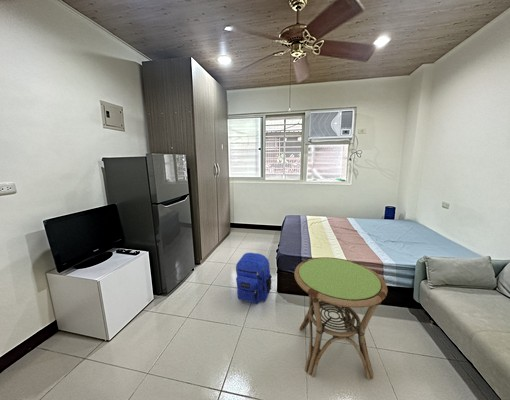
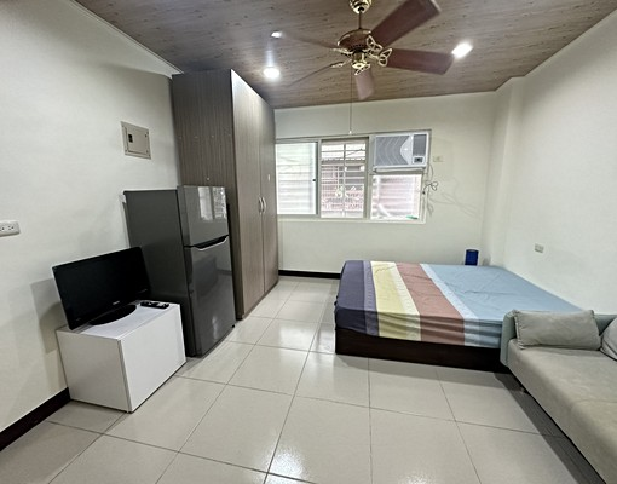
- side table [293,256,388,381]
- backpack [235,252,273,305]
